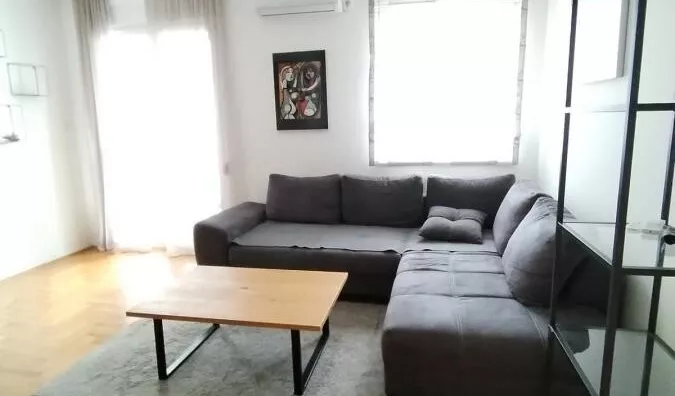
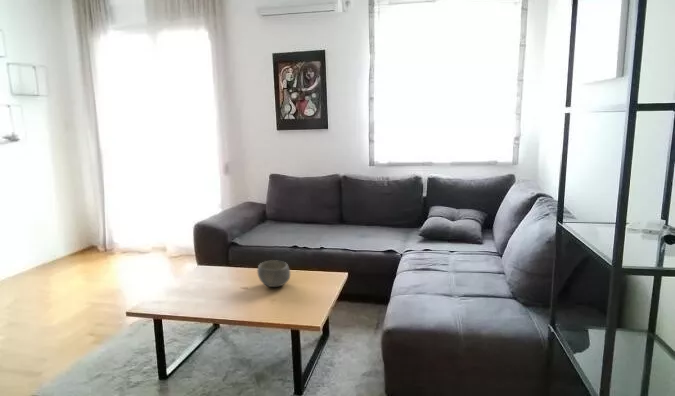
+ bowl [256,259,291,288]
